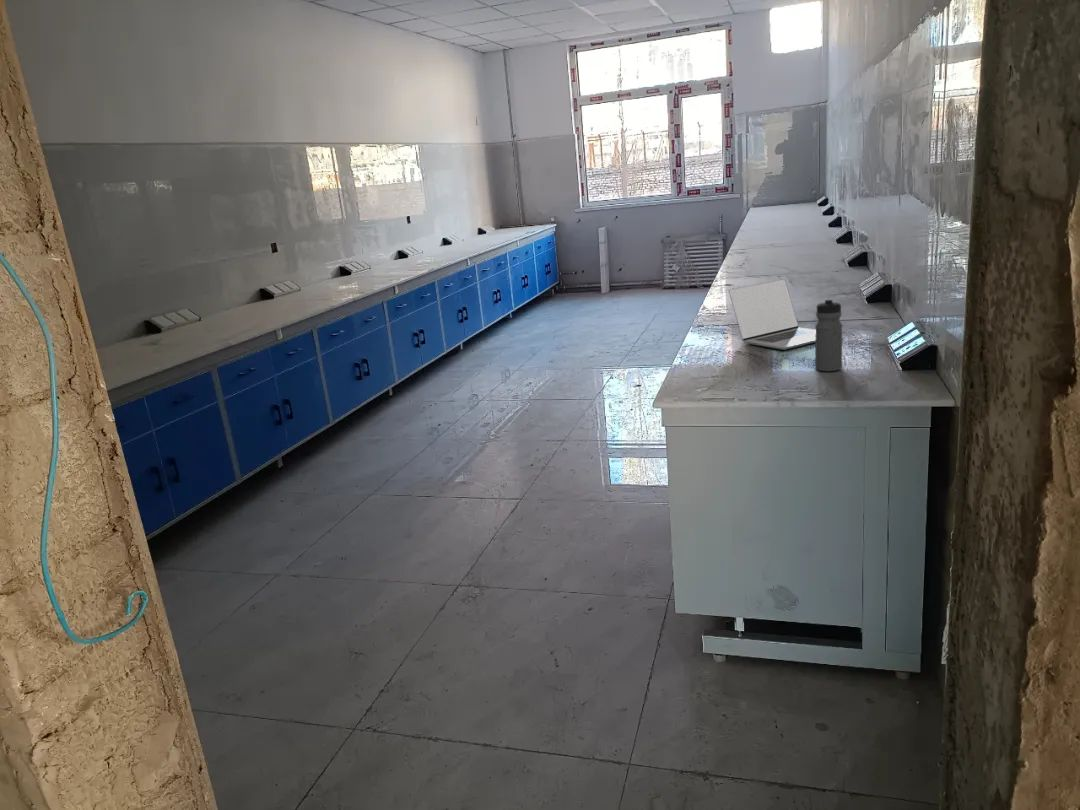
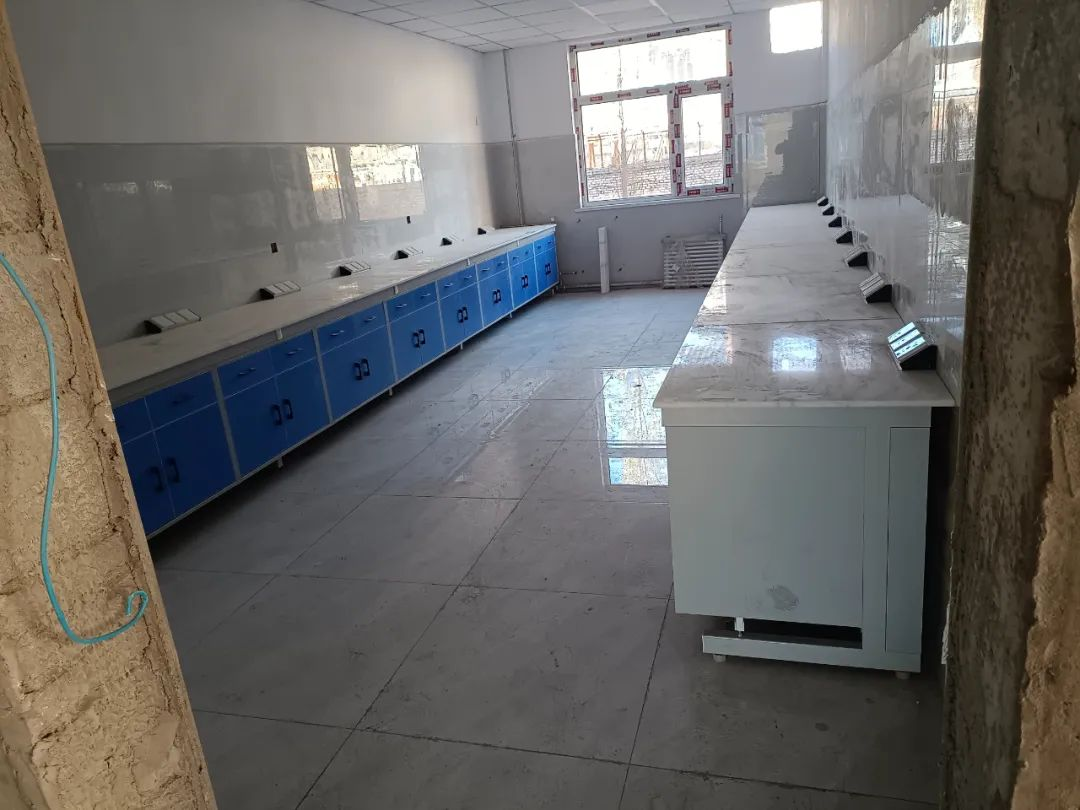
- laptop [728,278,816,351]
- water bottle [814,297,843,372]
